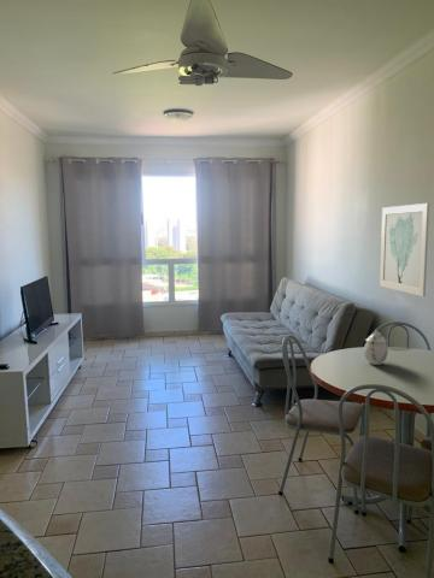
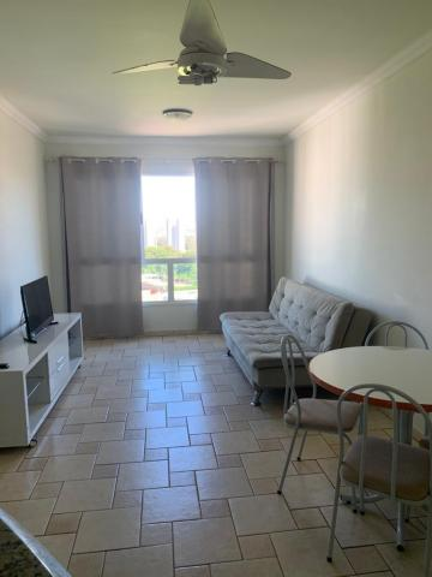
- wall art [379,202,430,297]
- teapot [363,329,389,366]
